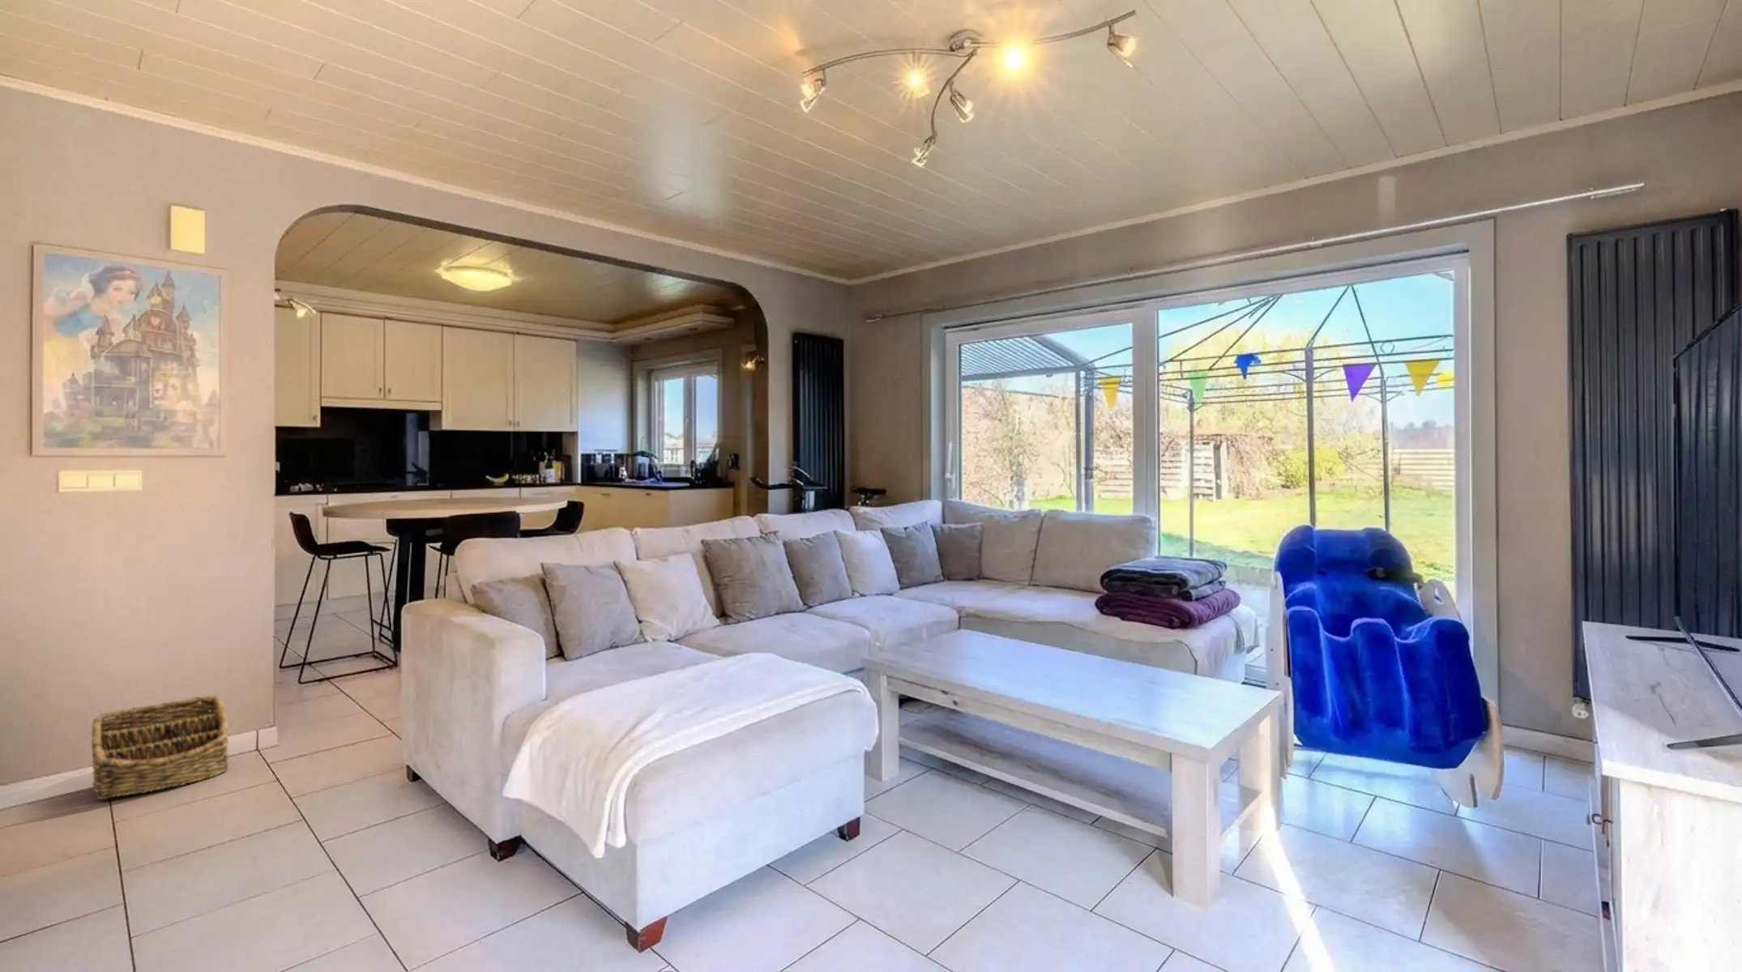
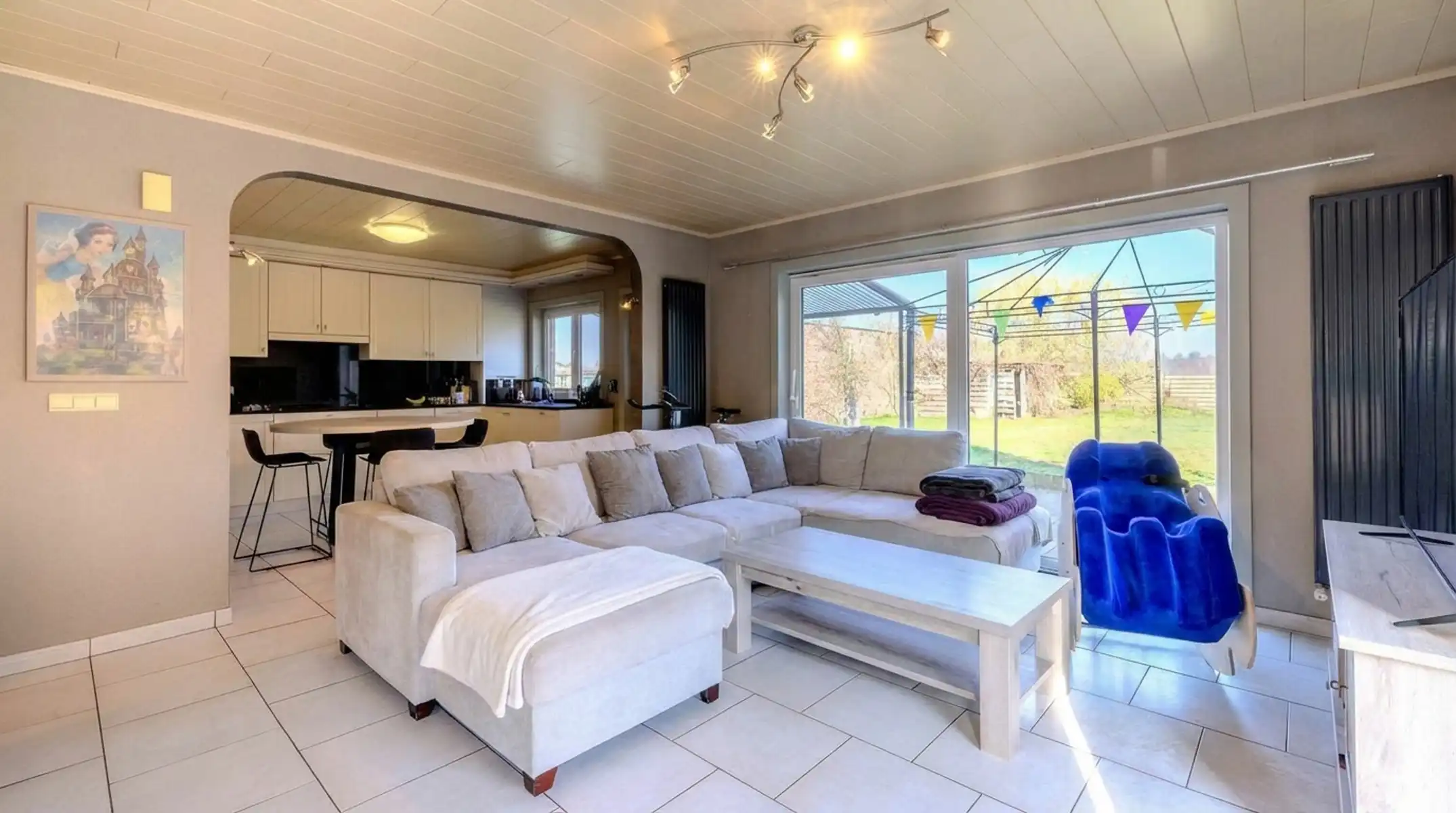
- basket [91,695,230,800]
